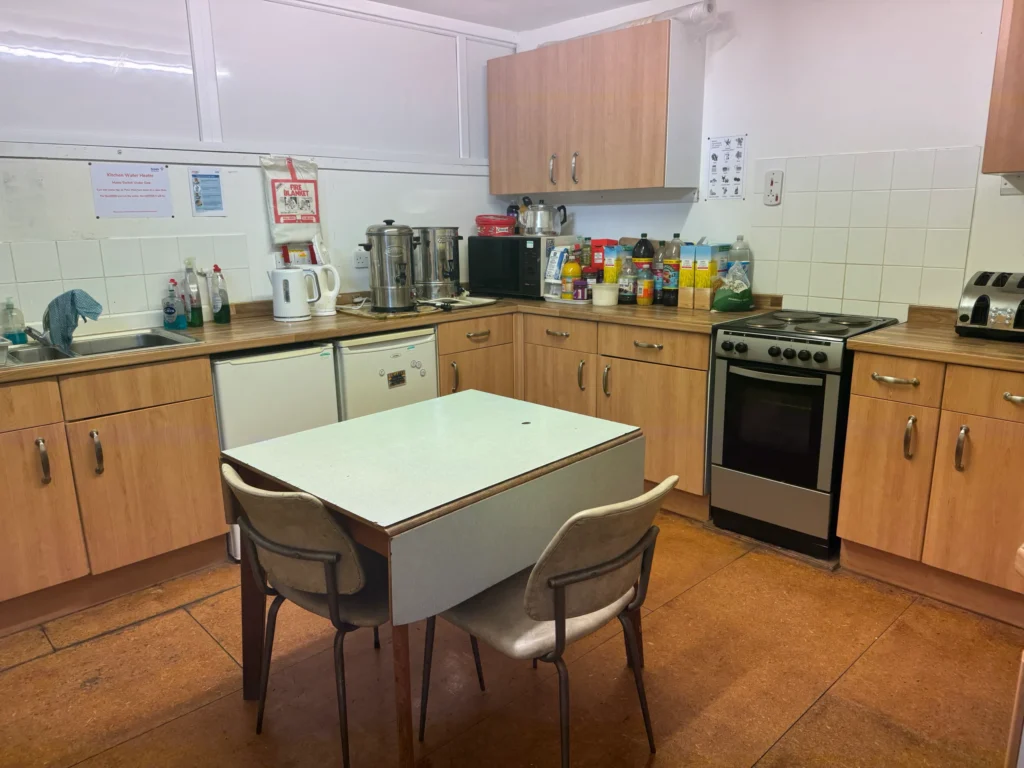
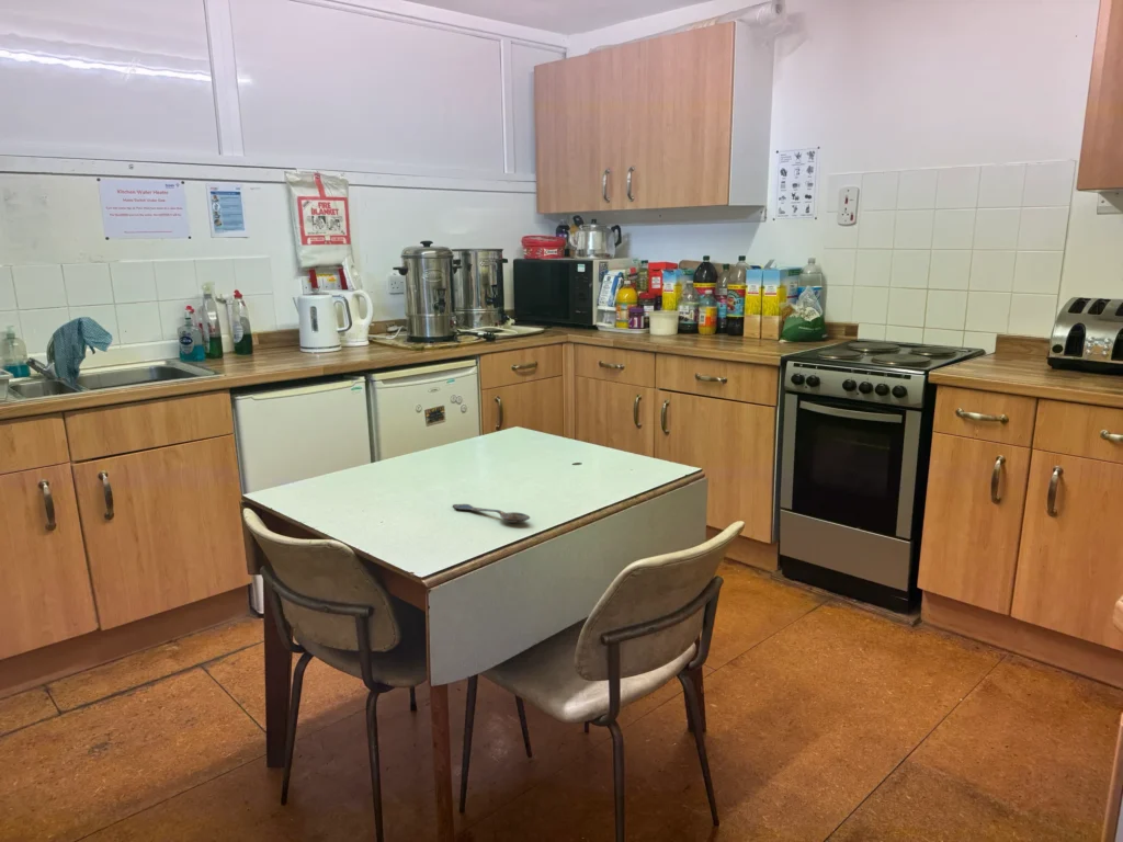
+ spoon [452,503,531,524]
